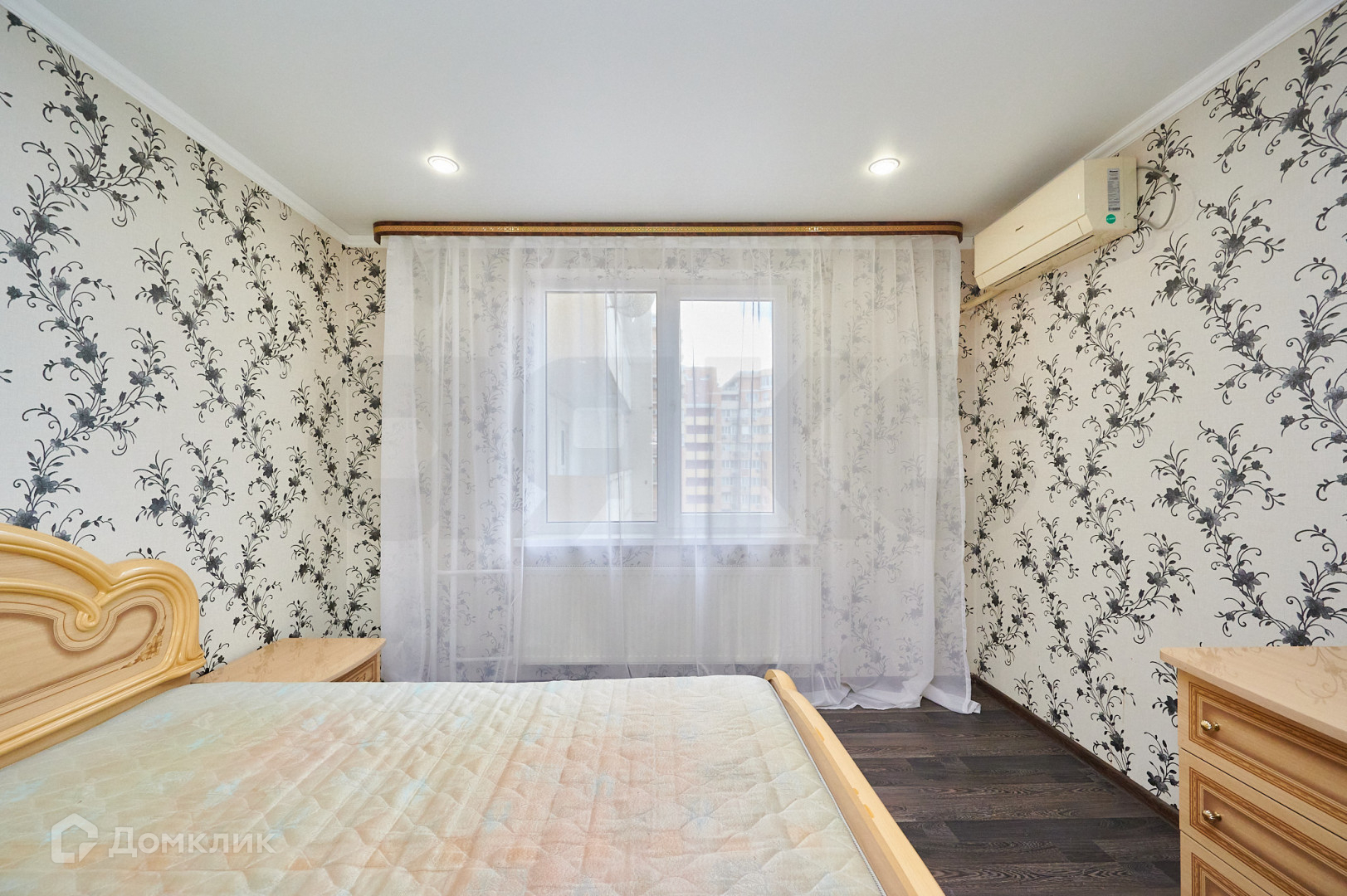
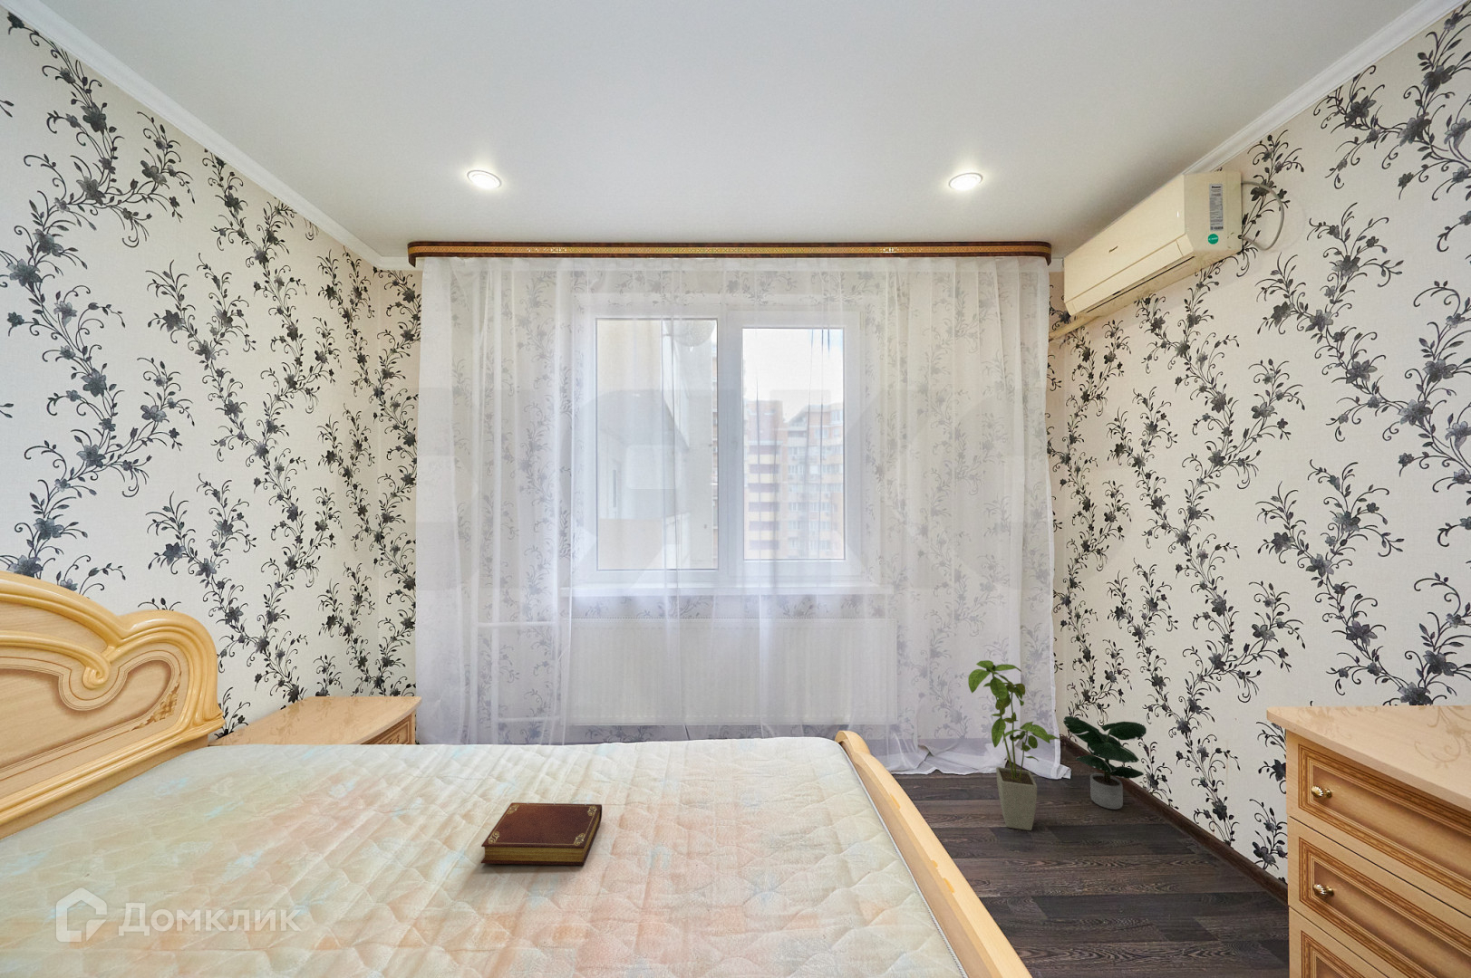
+ house plant [968,659,1060,832]
+ book [481,801,603,866]
+ potted plant [1064,715,1148,811]
